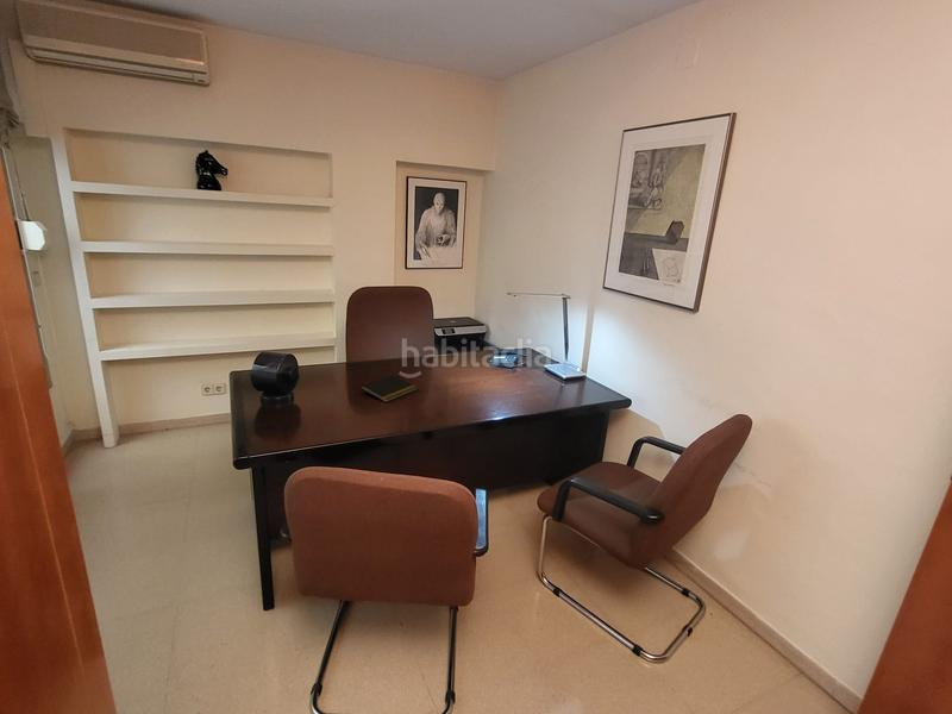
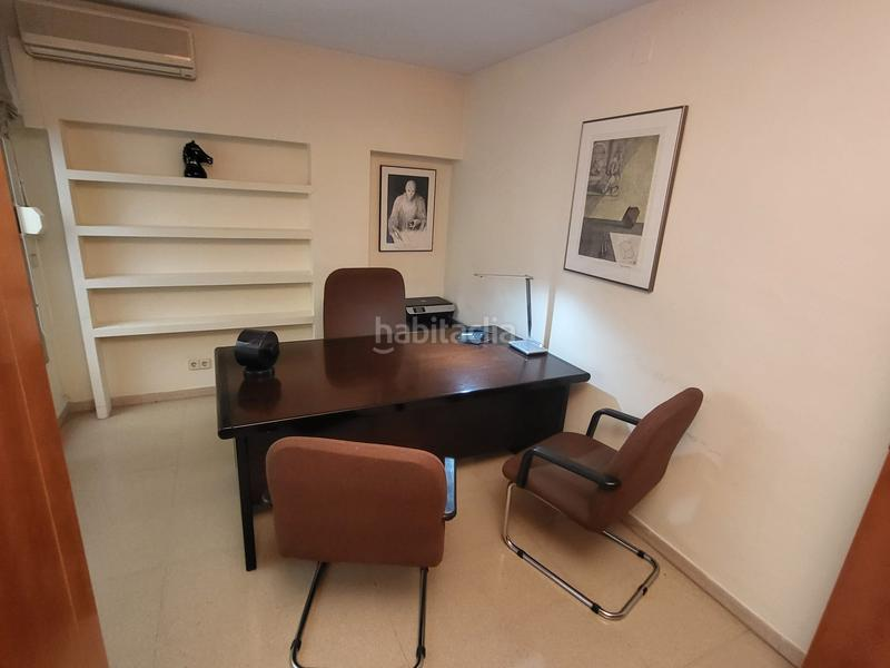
- notepad [358,374,419,403]
